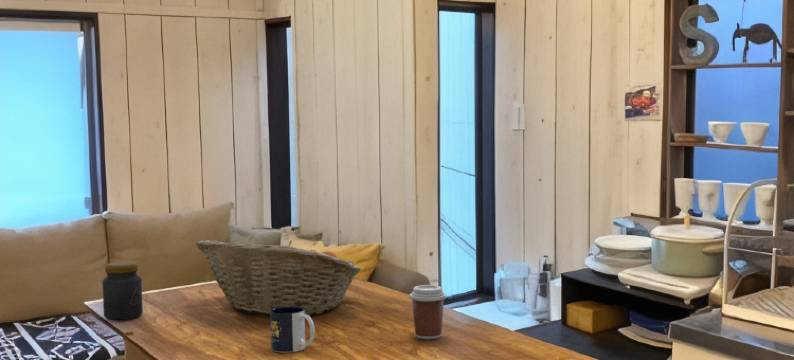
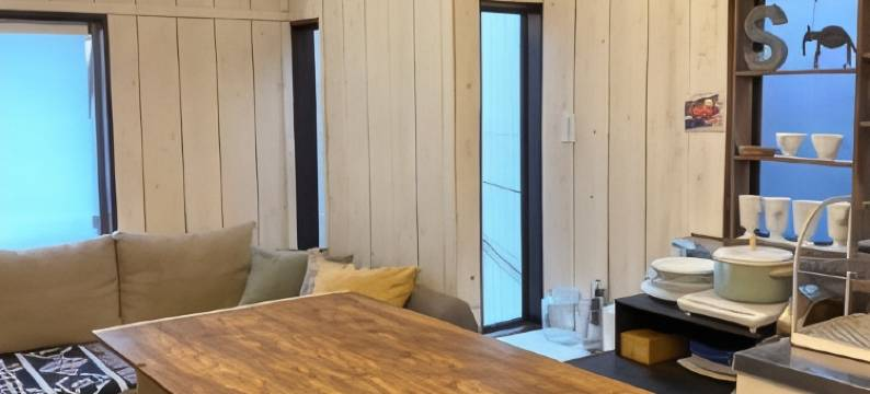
- jar [101,261,144,321]
- coffee cup [408,284,447,340]
- fruit basket [195,239,362,317]
- mug [269,306,316,353]
